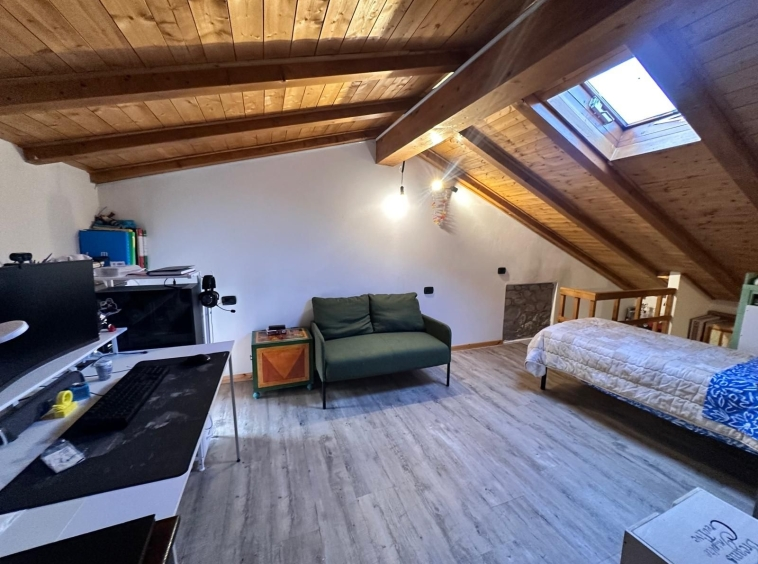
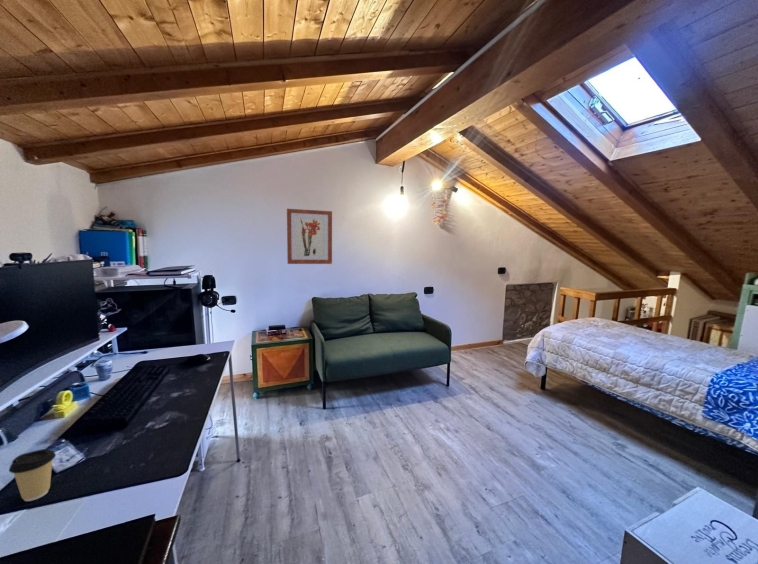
+ wall art [286,208,333,265]
+ coffee cup [8,448,57,502]
